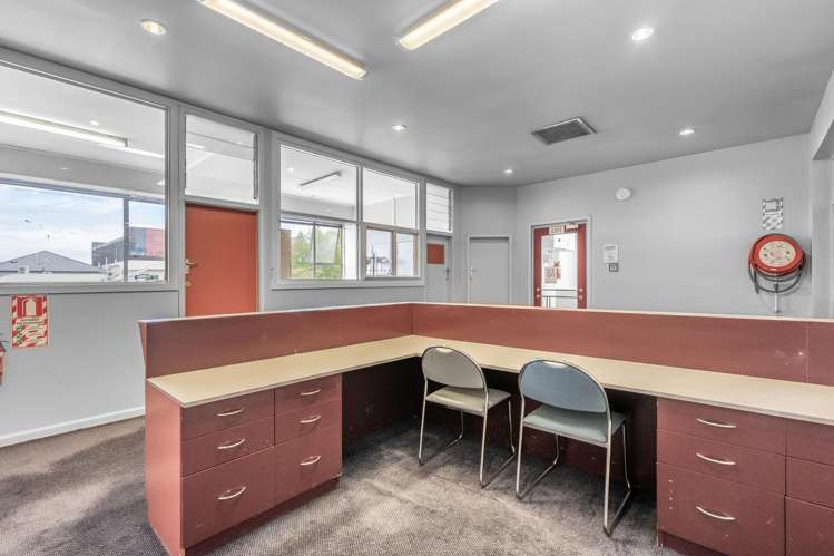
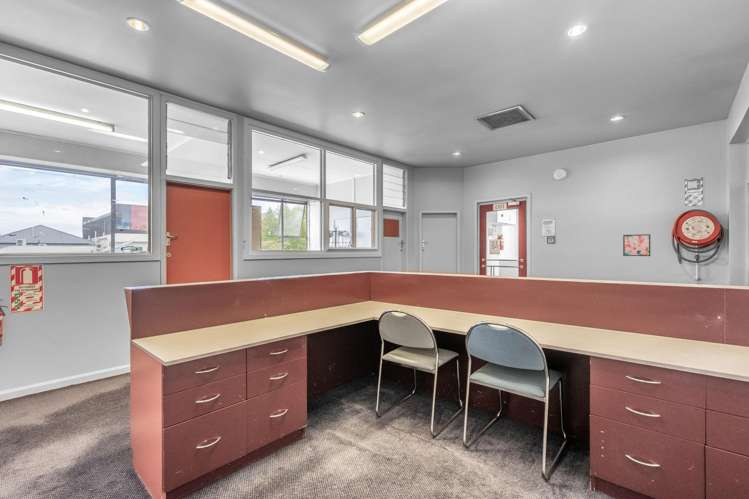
+ wall art [622,233,651,257]
